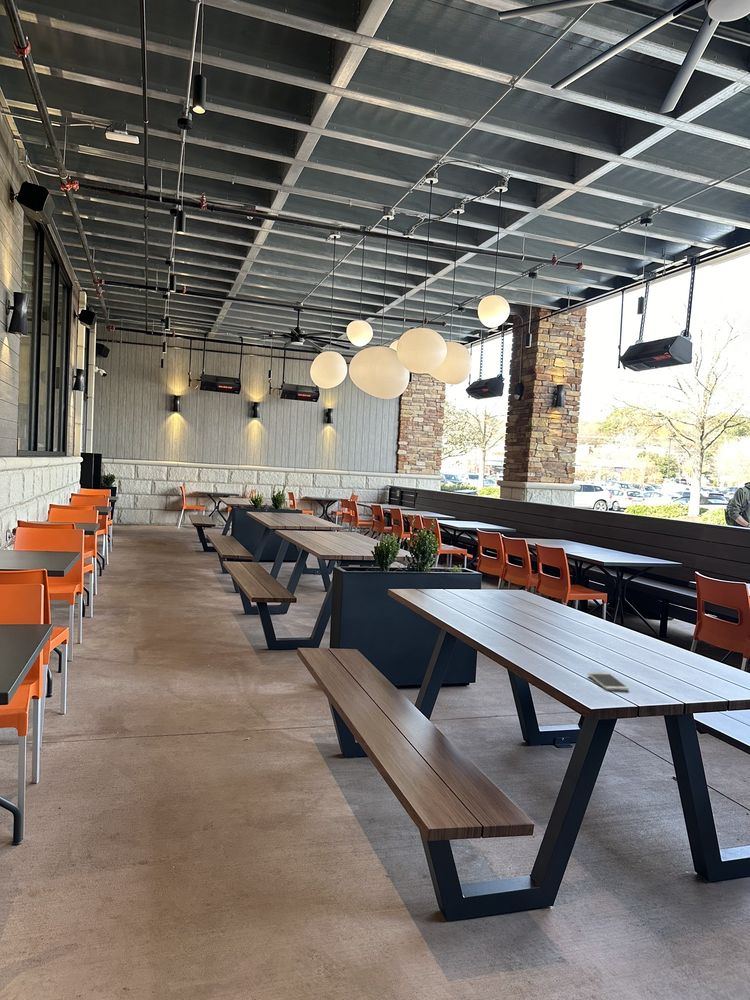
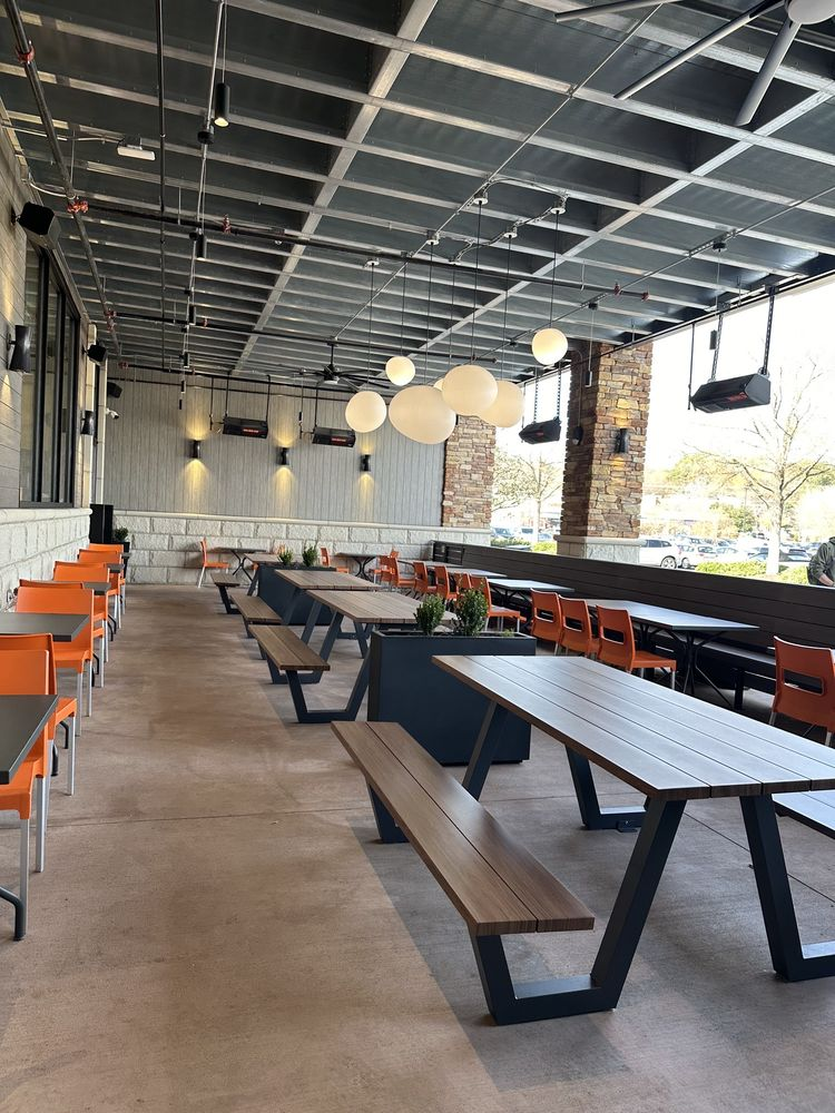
- smartphone [587,671,630,691]
